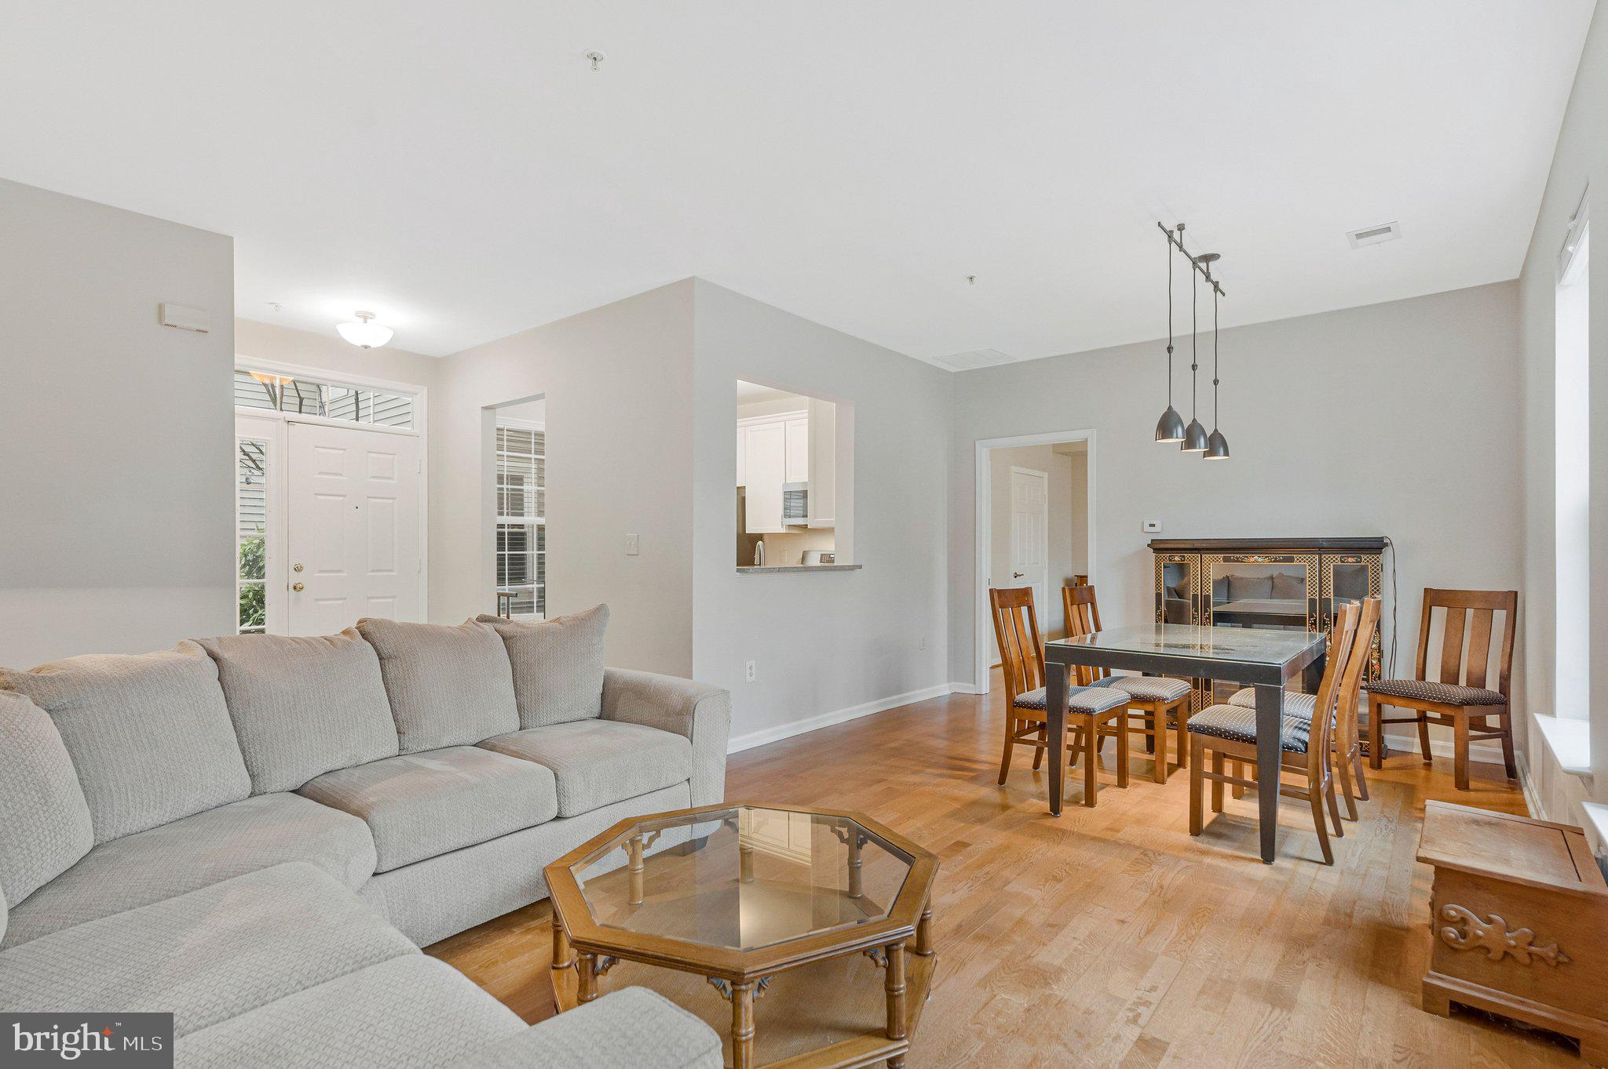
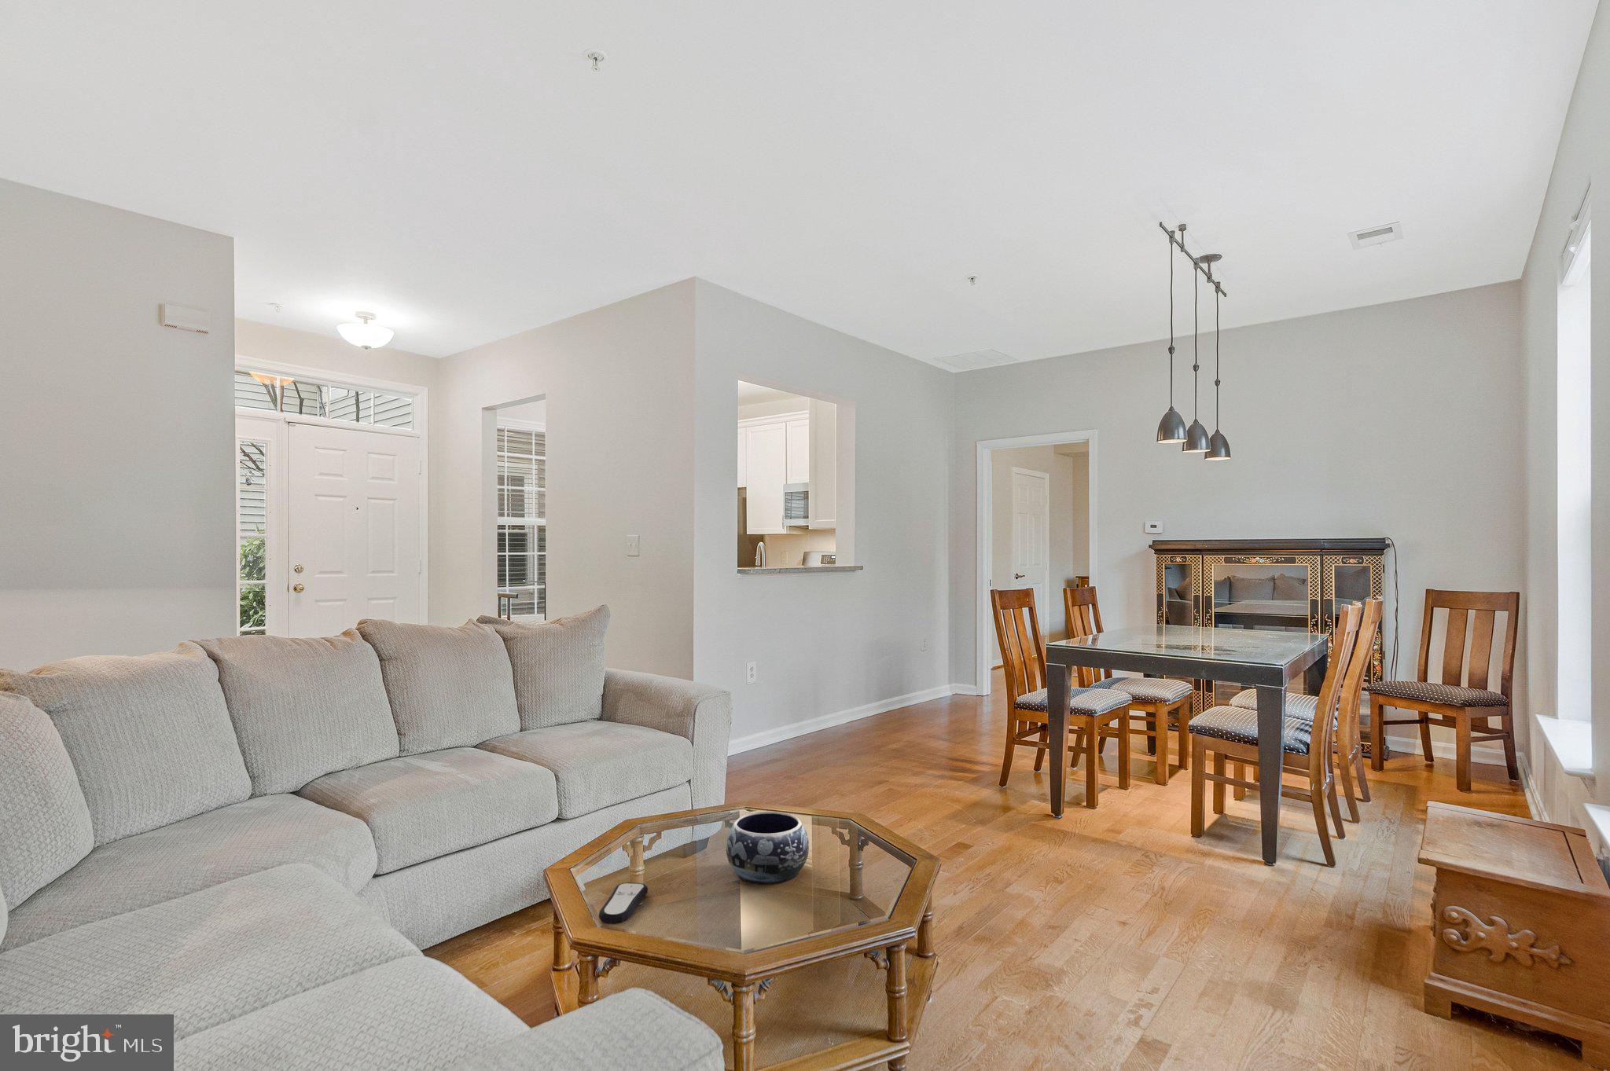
+ remote control [599,882,649,924]
+ decorative bowl [726,810,809,886]
